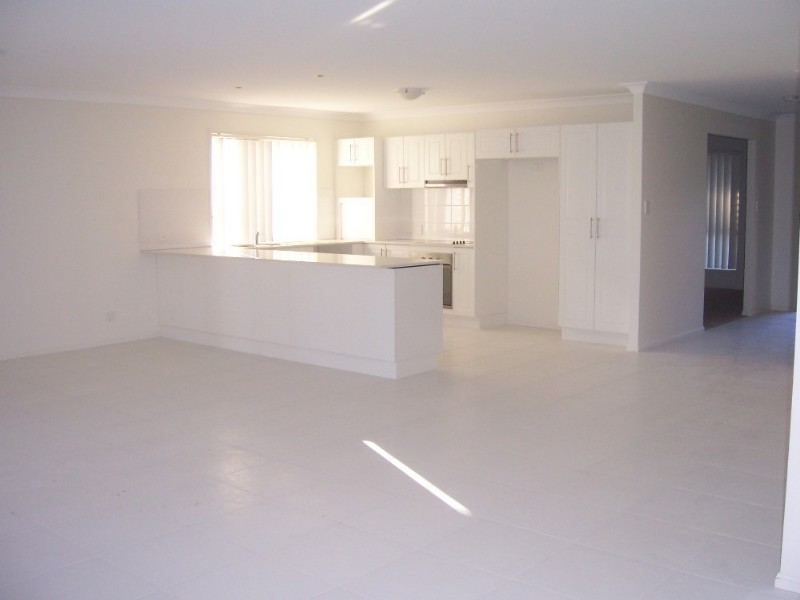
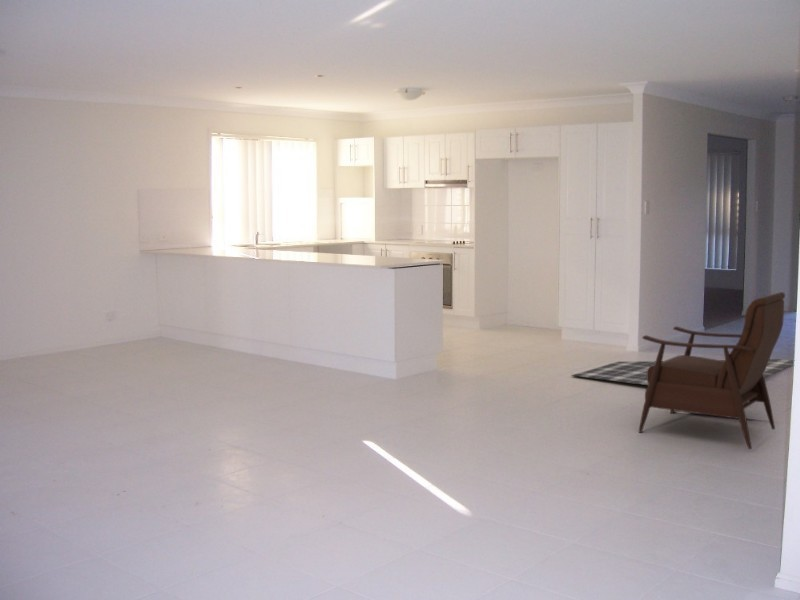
+ rug [570,358,794,386]
+ armchair [638,291,786,450]
